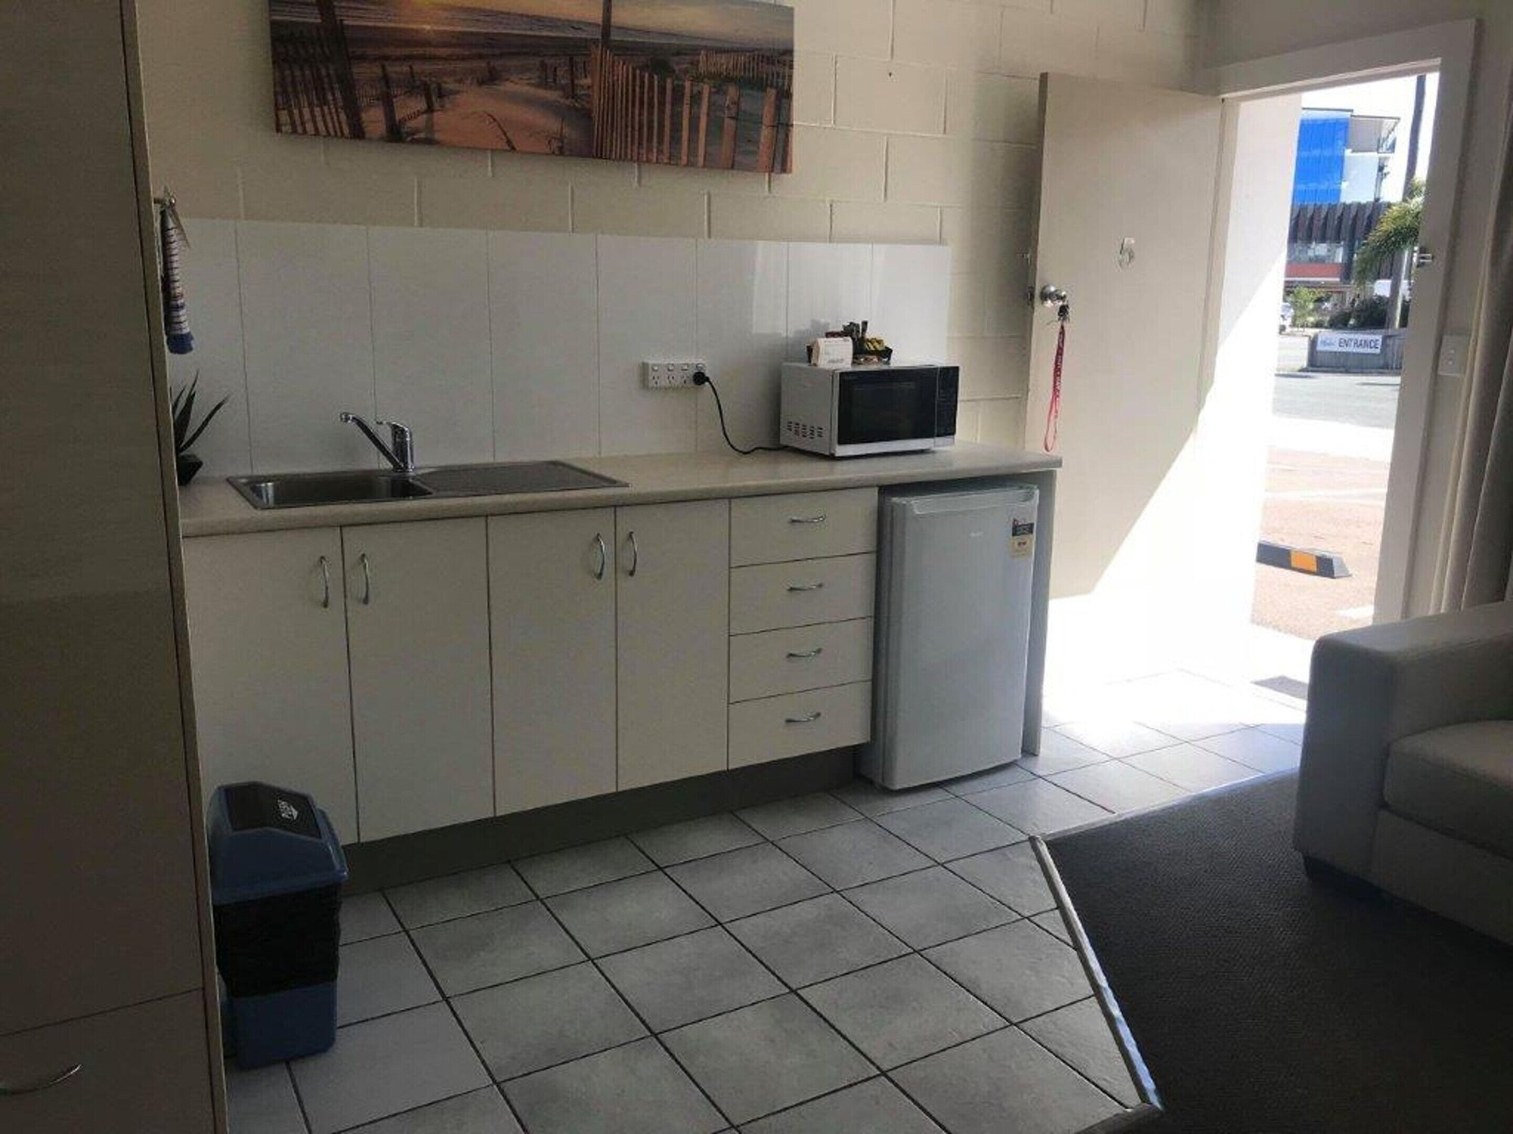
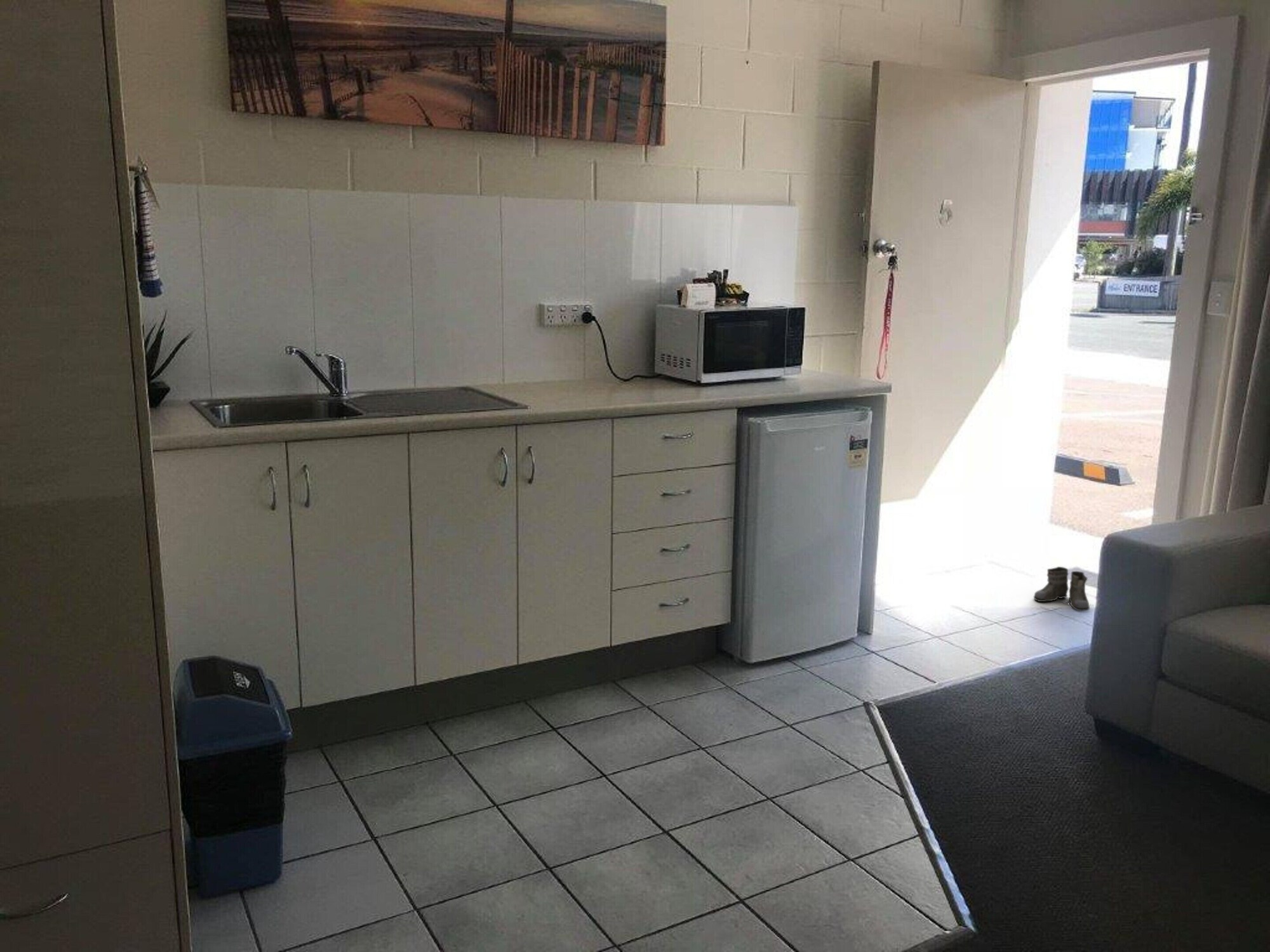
+ boots [1033,566,1095,612]
